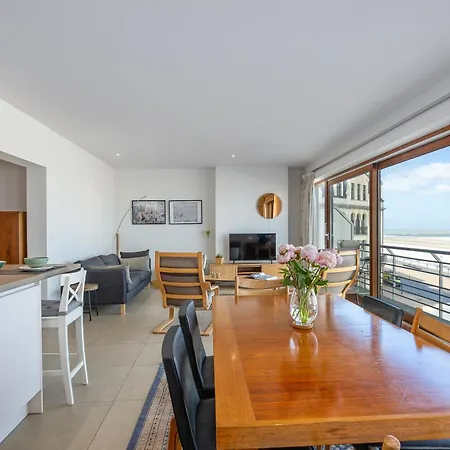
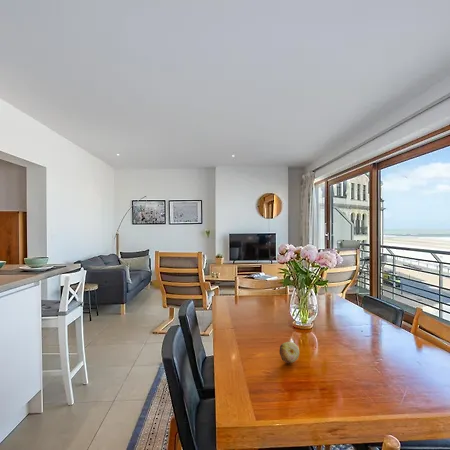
+ fruit [278,341,300,364]
